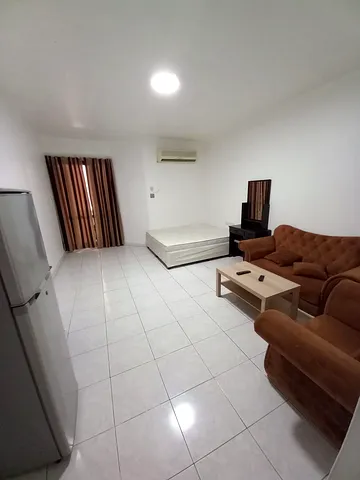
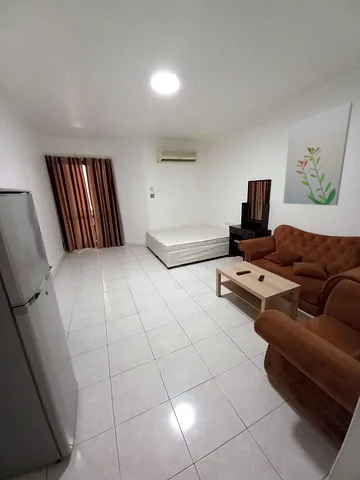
+ wall art [282,102,354,206]
